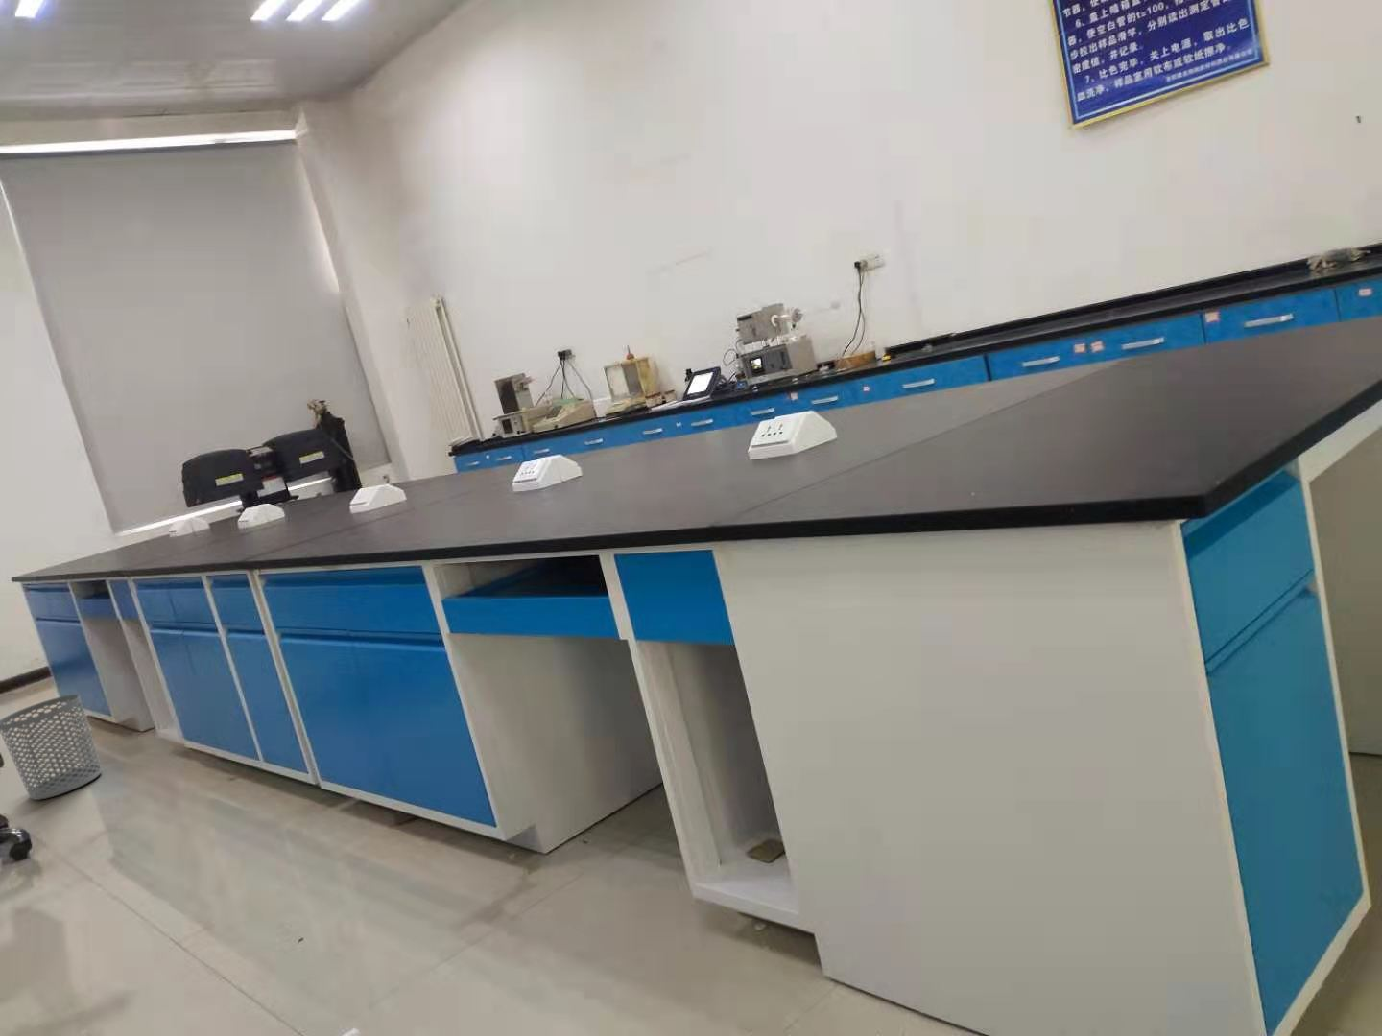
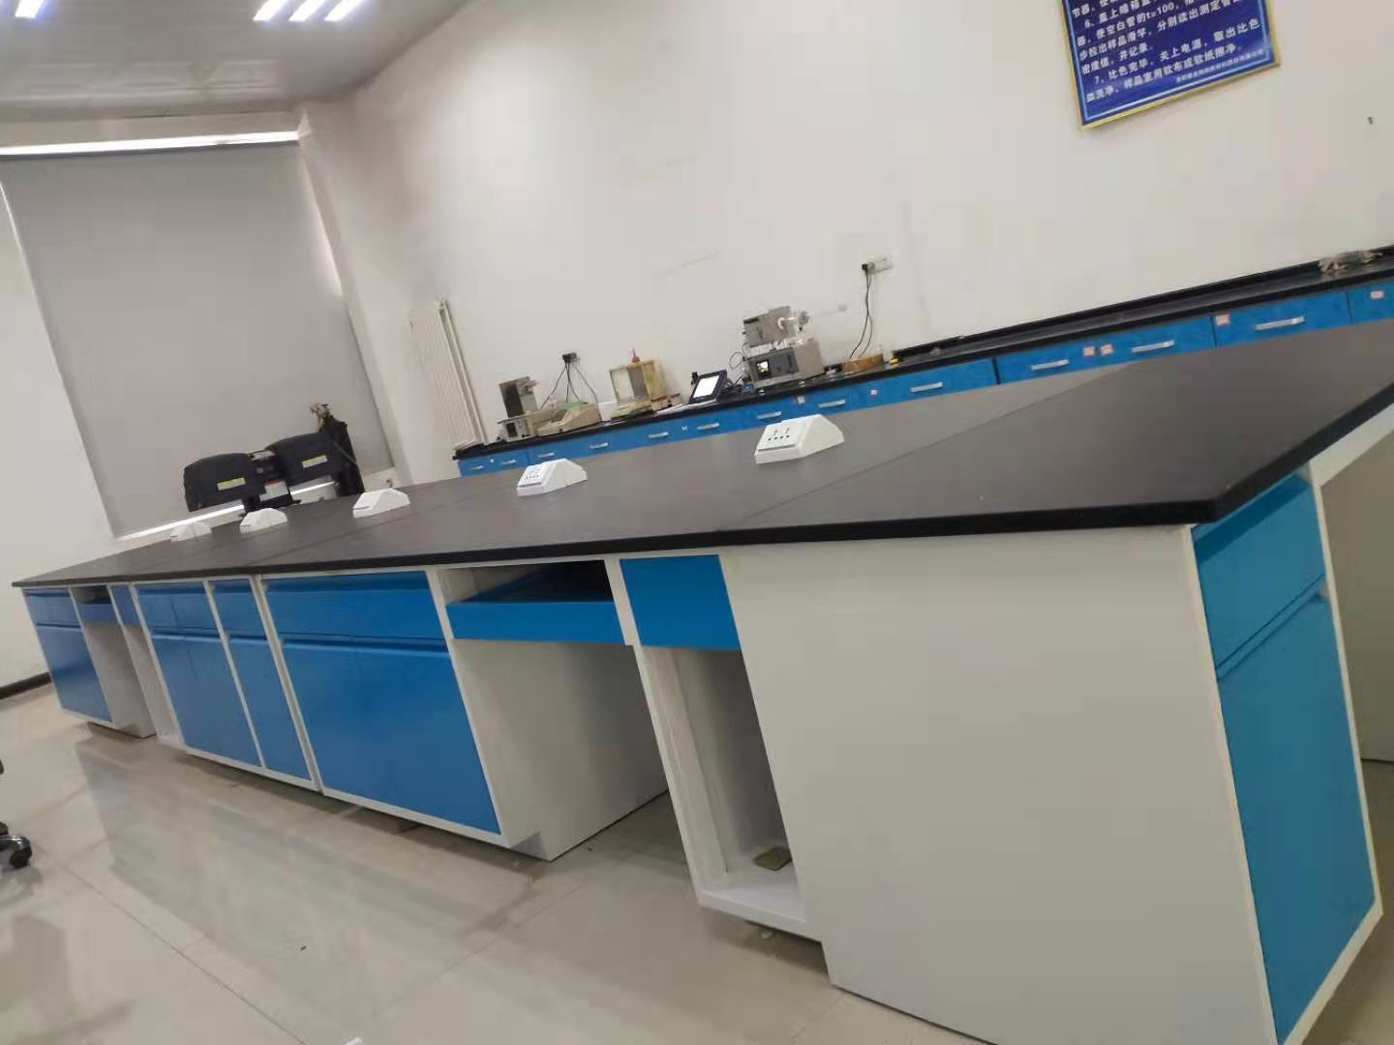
- waste bin [0,693,102,801]
